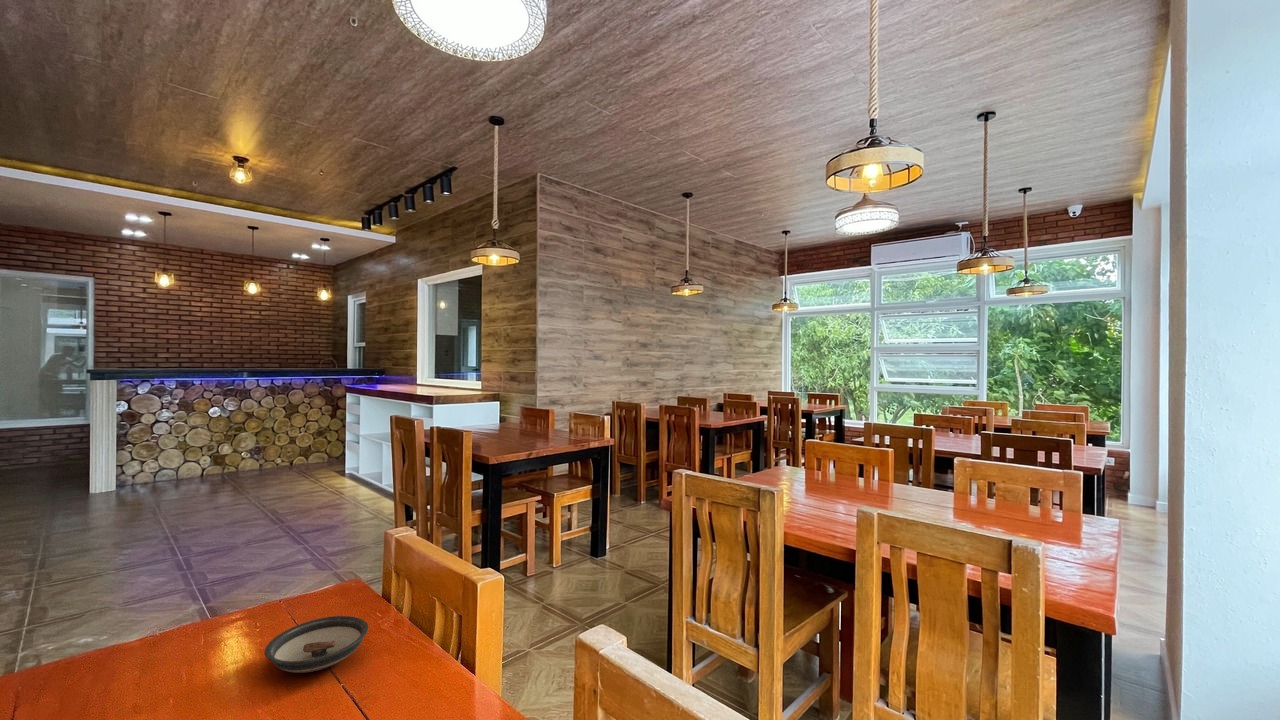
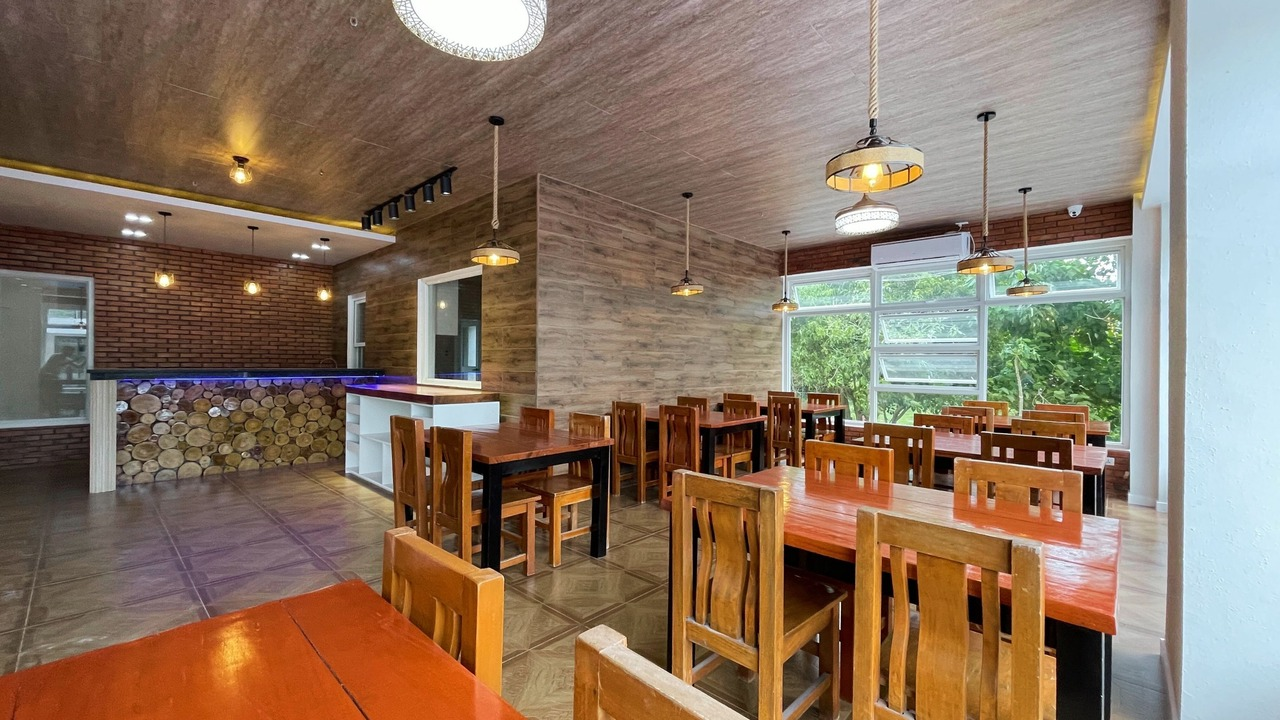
- saucer [264,615,369,674]
